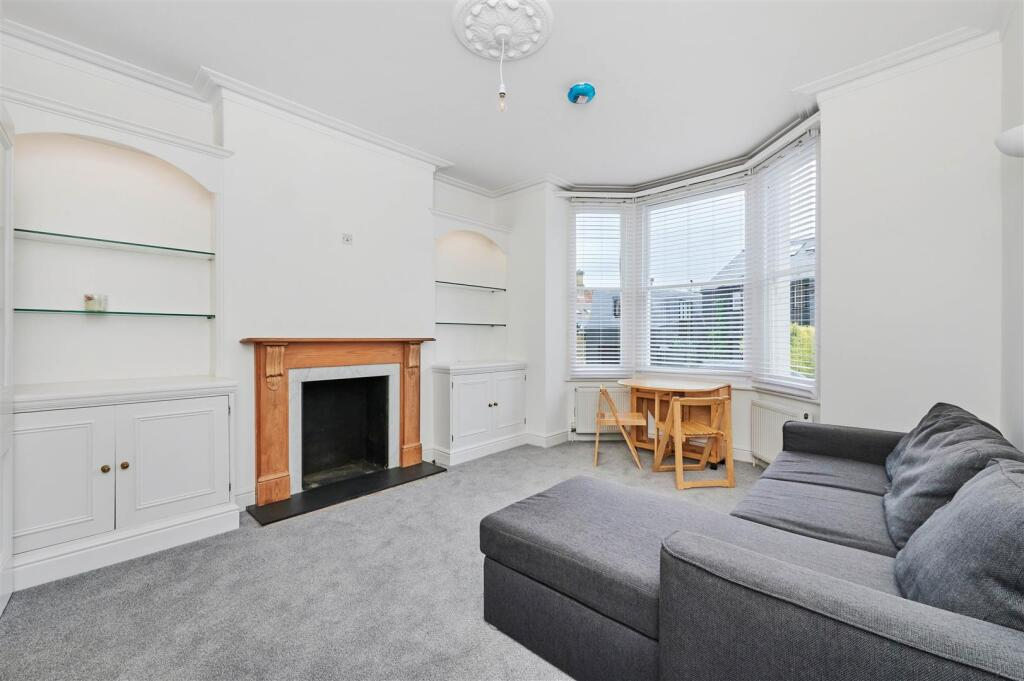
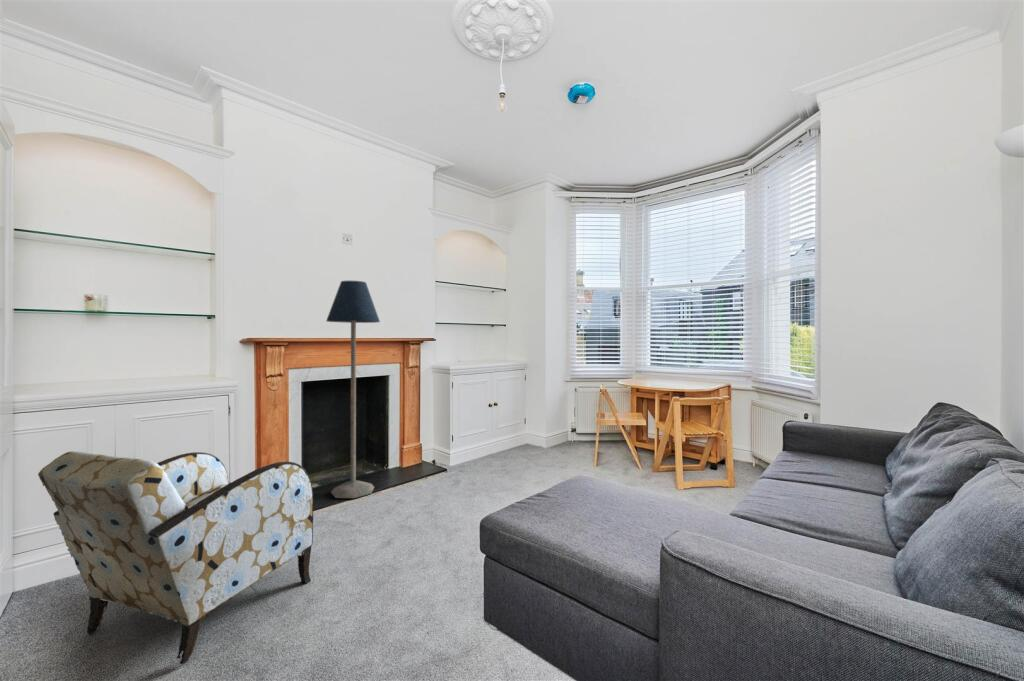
+ floor lamp [325,280,381,499]
+ armchair [37,451,314,665]
